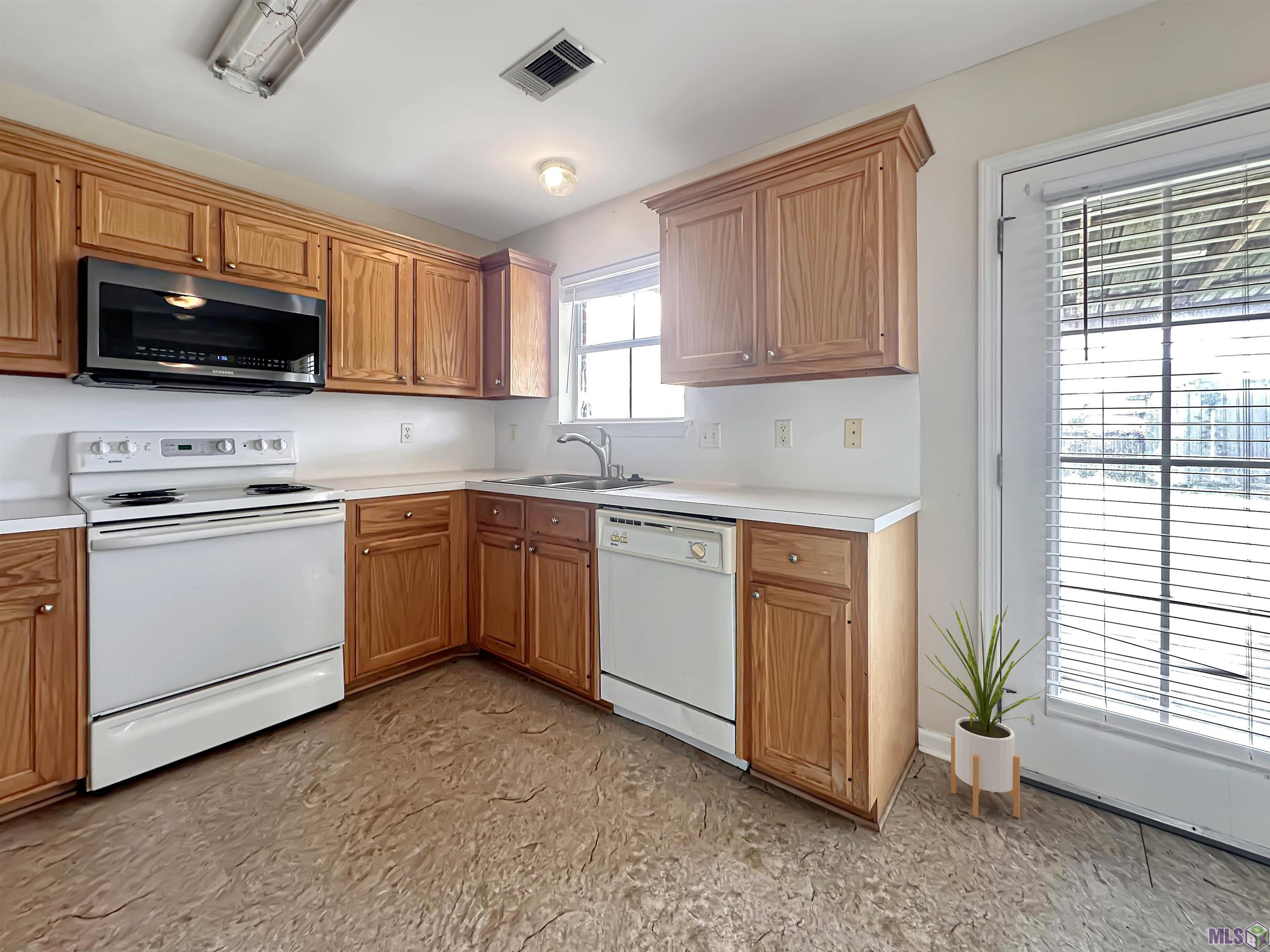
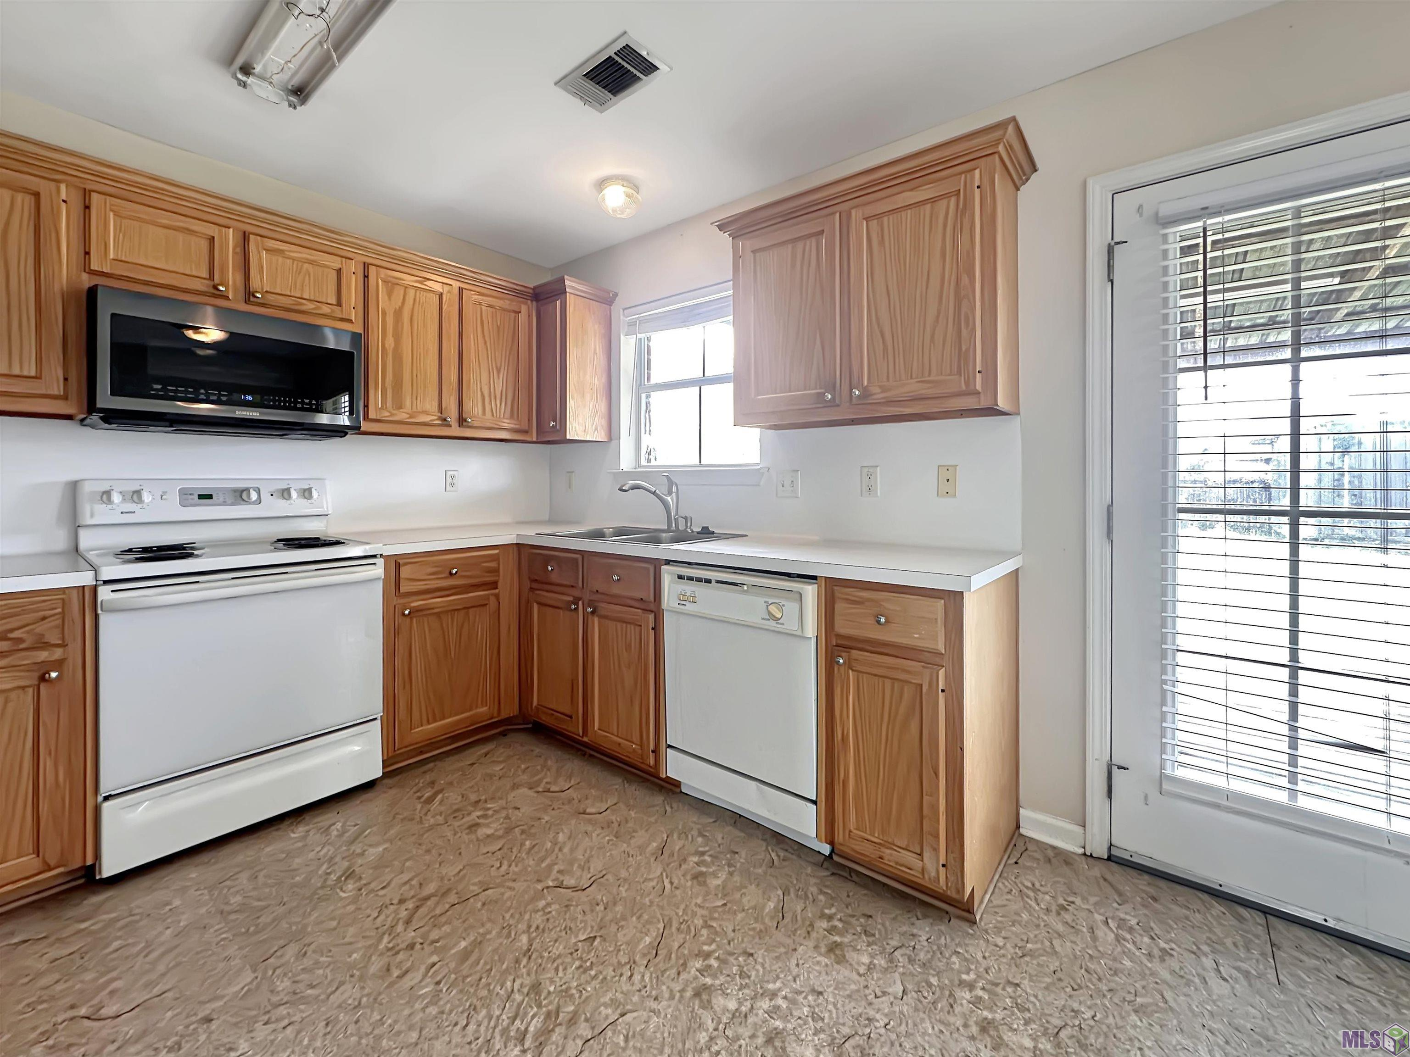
- house plant [925,599,1052,818]
